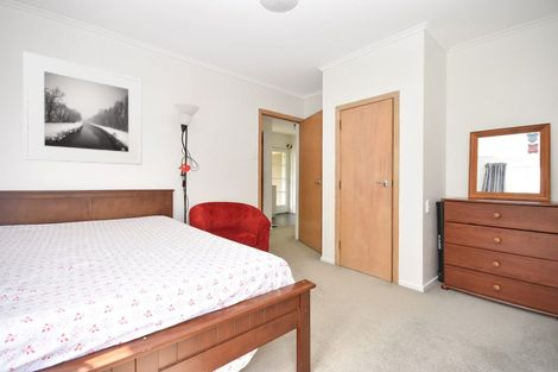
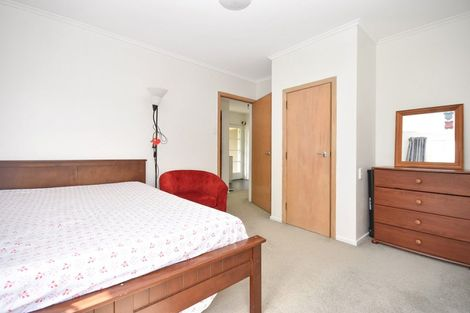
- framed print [23,50,144,166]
